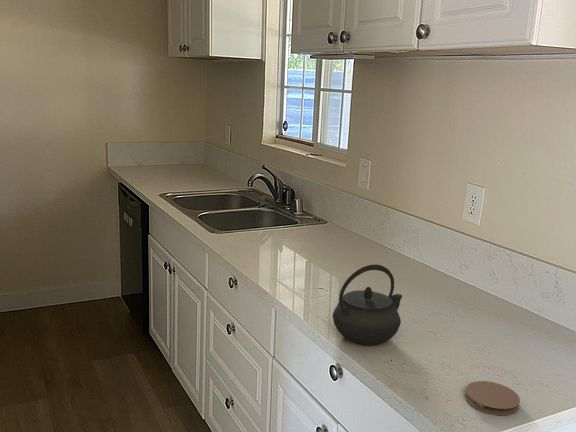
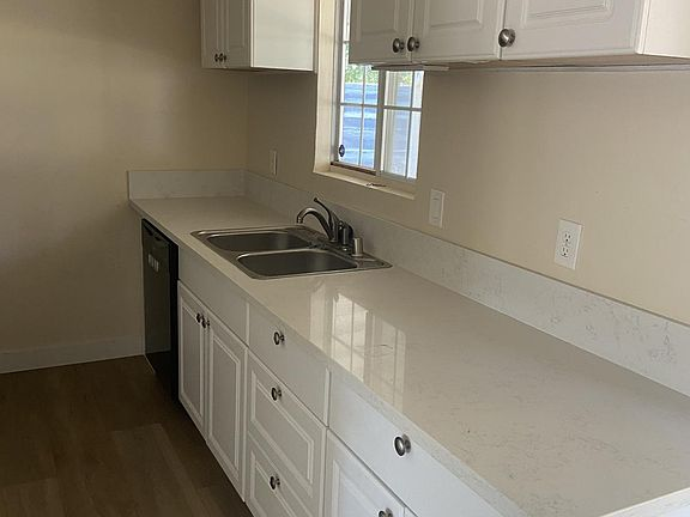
- kettle [332,263,403,346]
- coaster [464,380,521,416]
